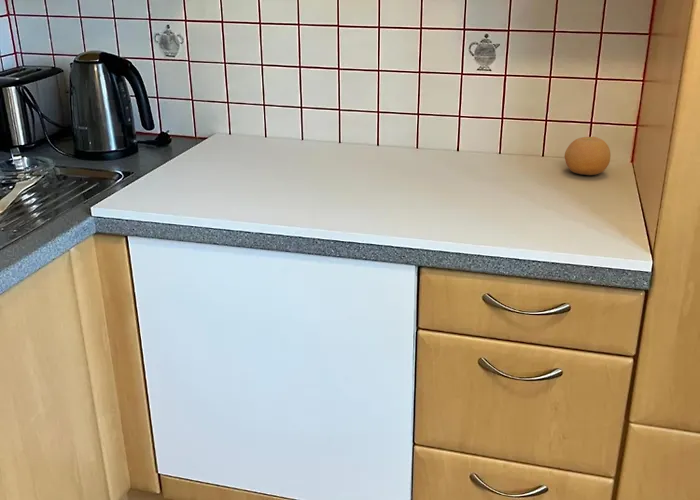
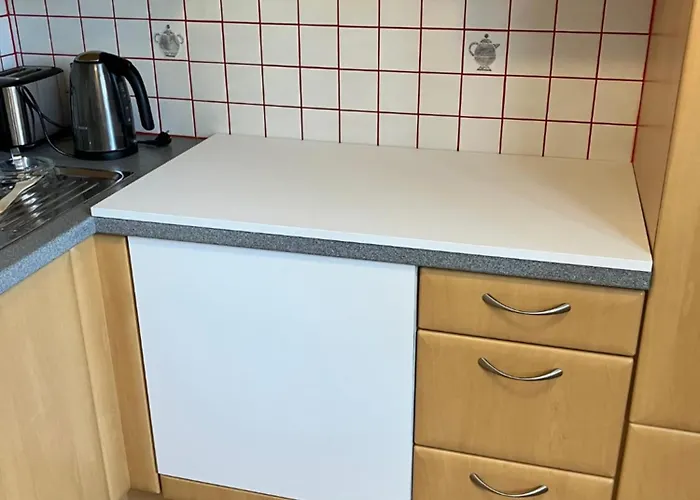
- fruit [564,136,611,176]
